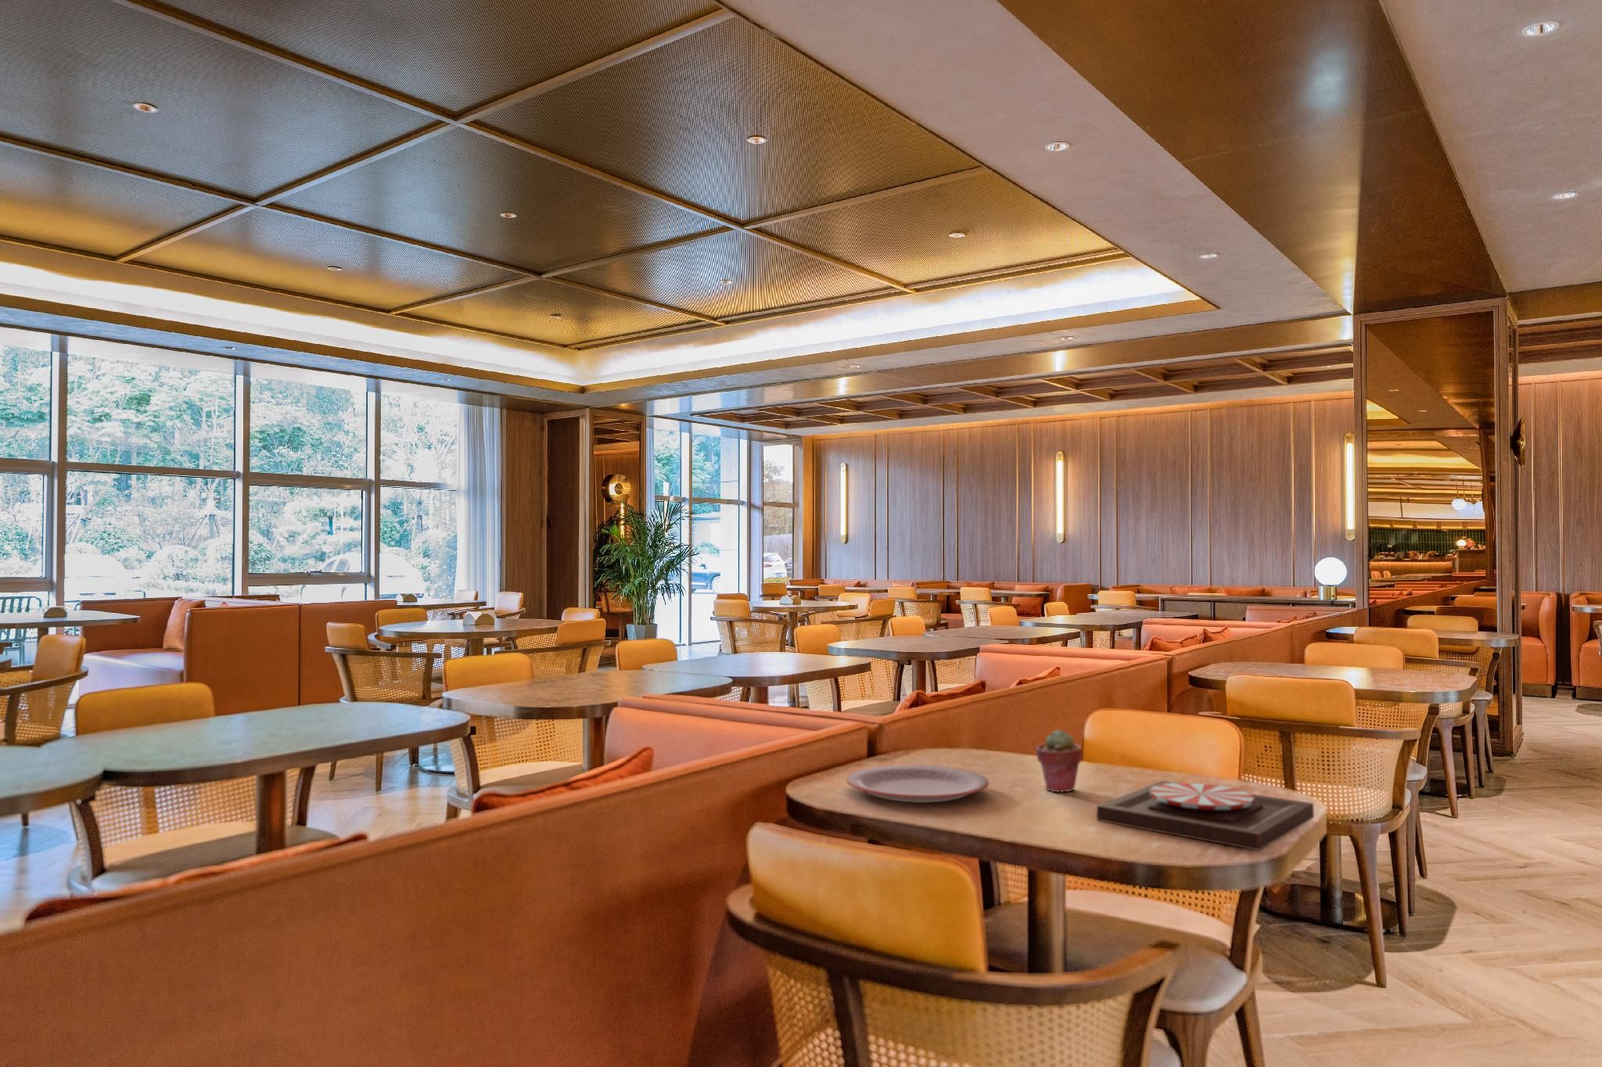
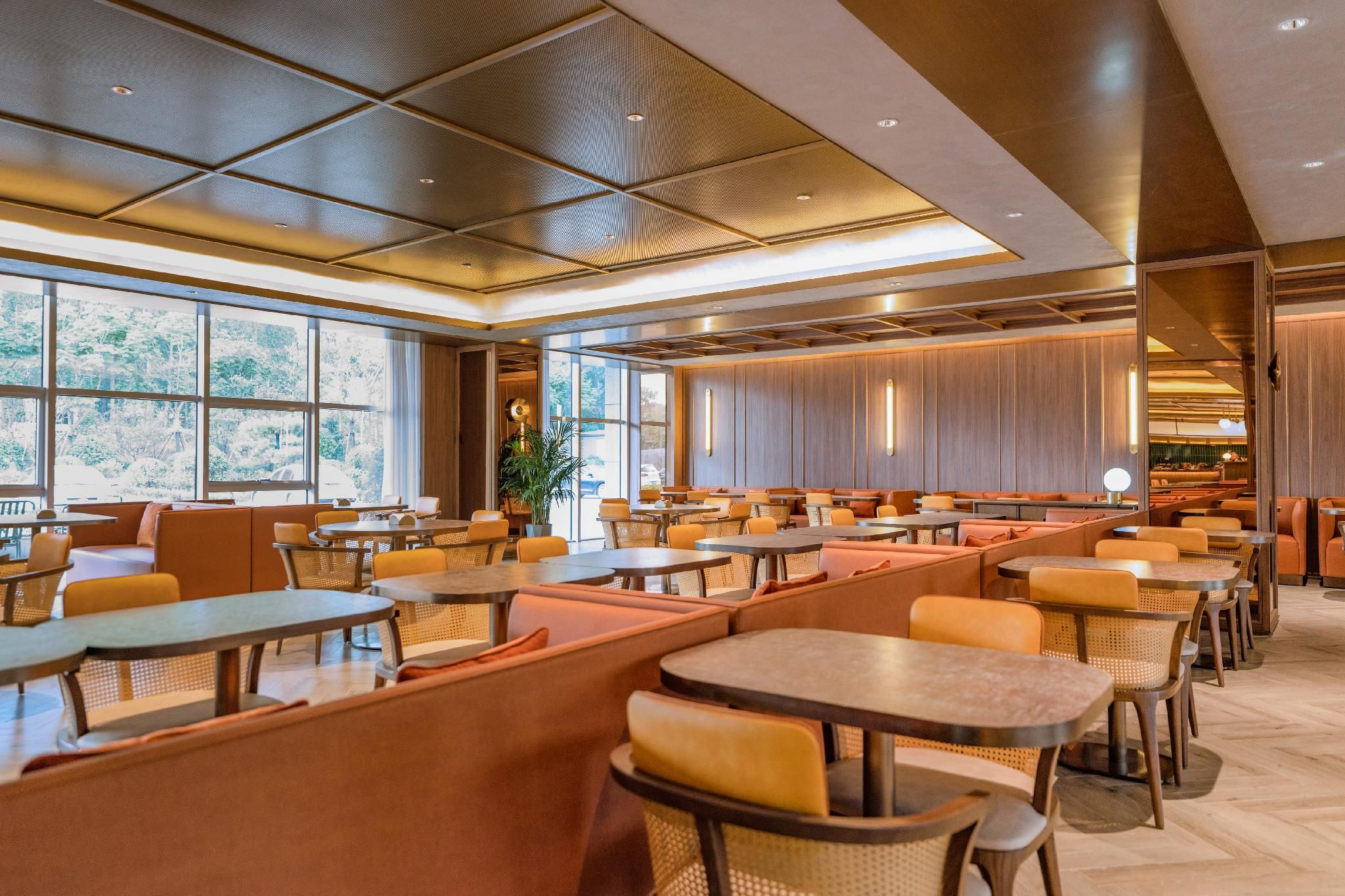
- plate [846,763,990,804]
- plate [1096,779,1315,851]
- potted succulent [1035,729,1083,793]
